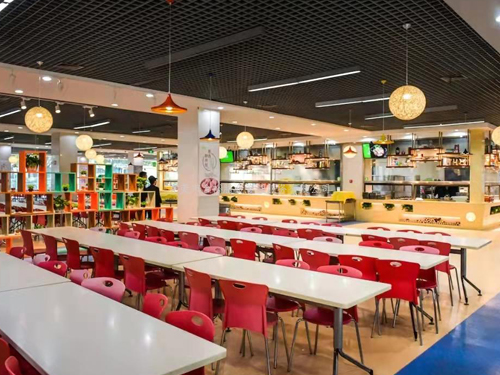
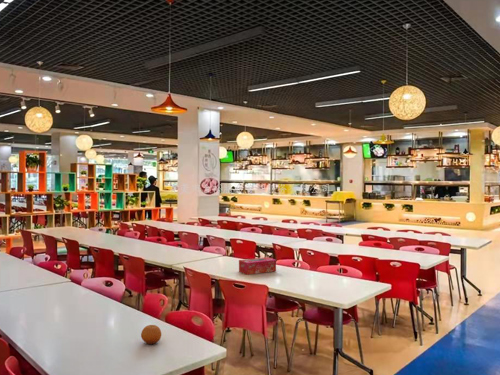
+ tissue box [238,256,277,276]
+ fruit [140,324,162,345]
